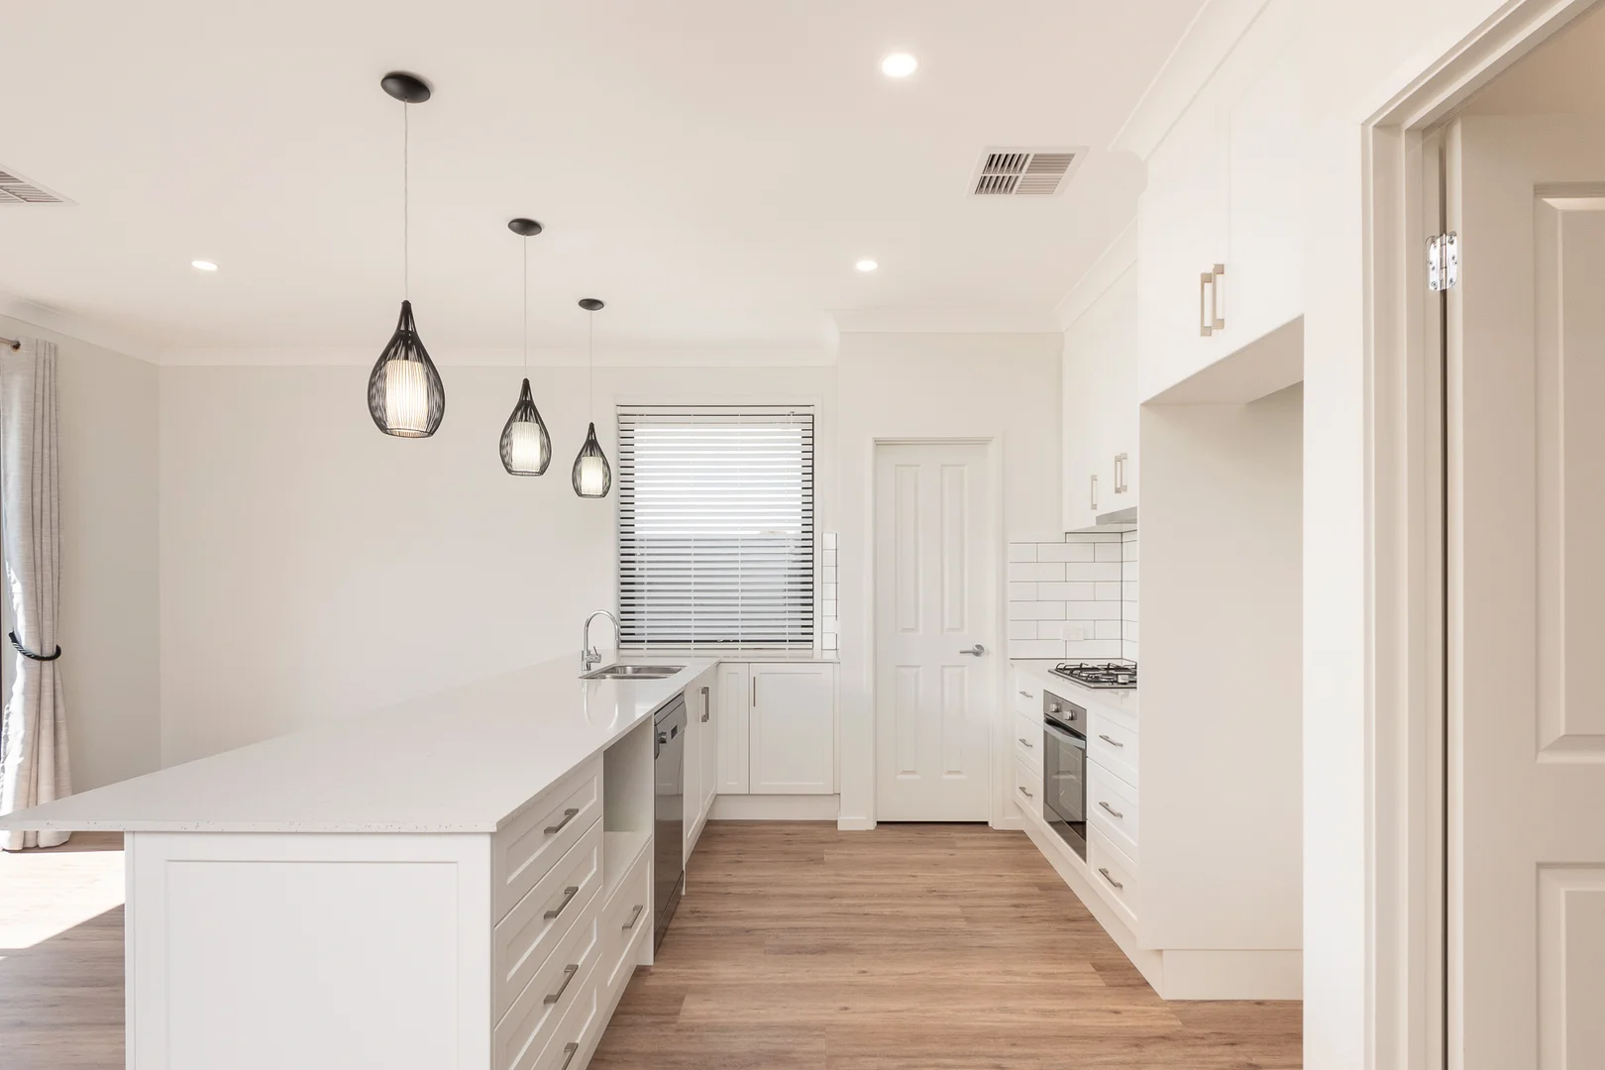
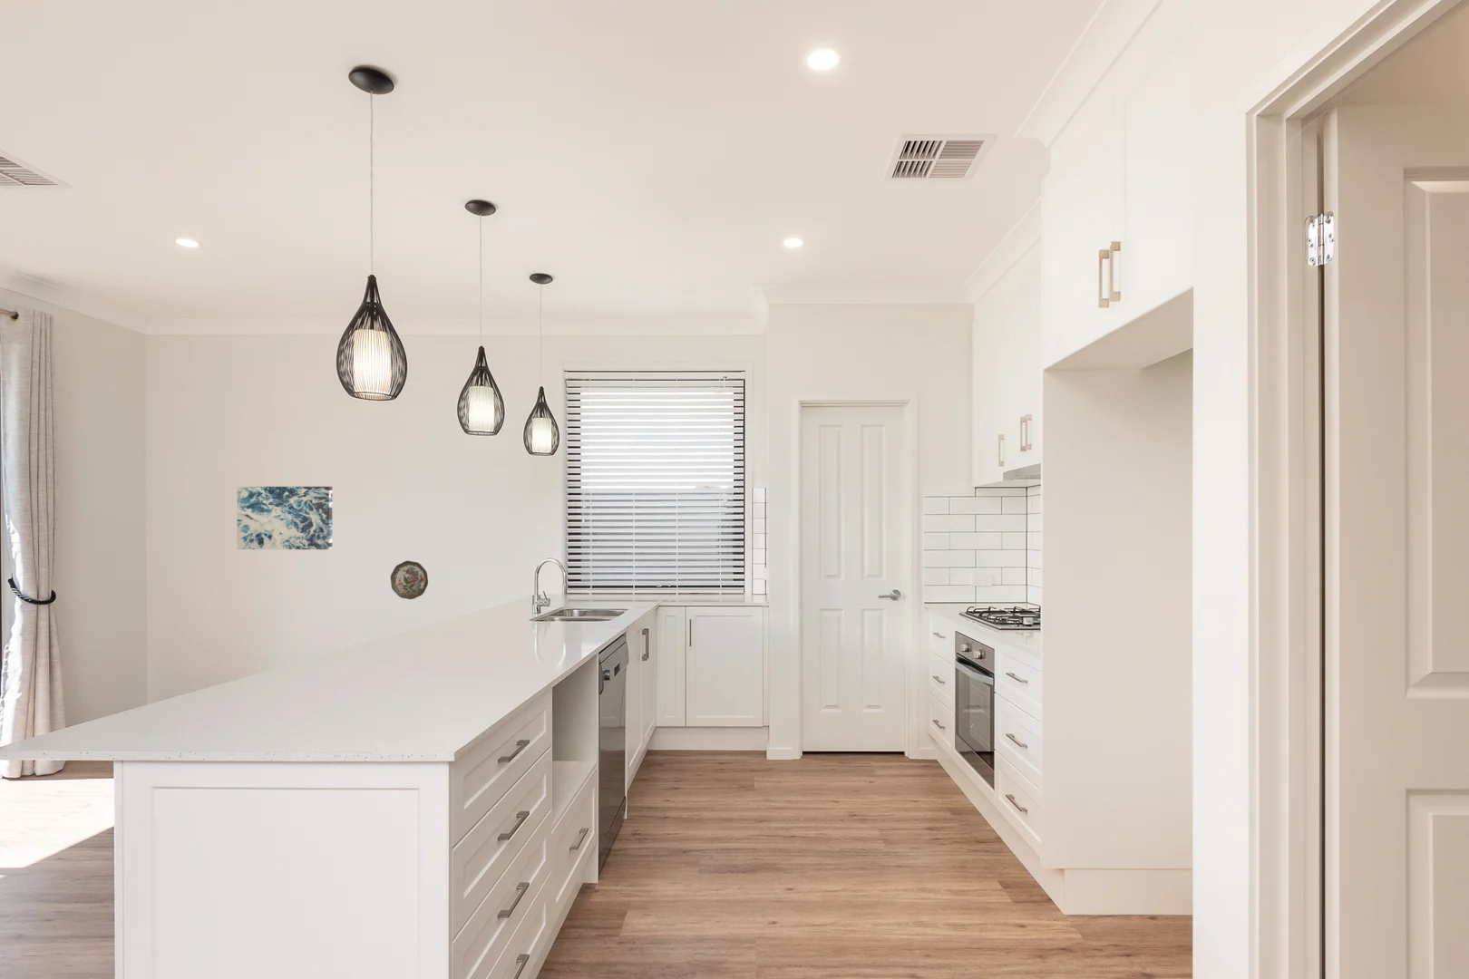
+ decorative plate [390,561,428,600]
+ wall art [236,486,332,551]
